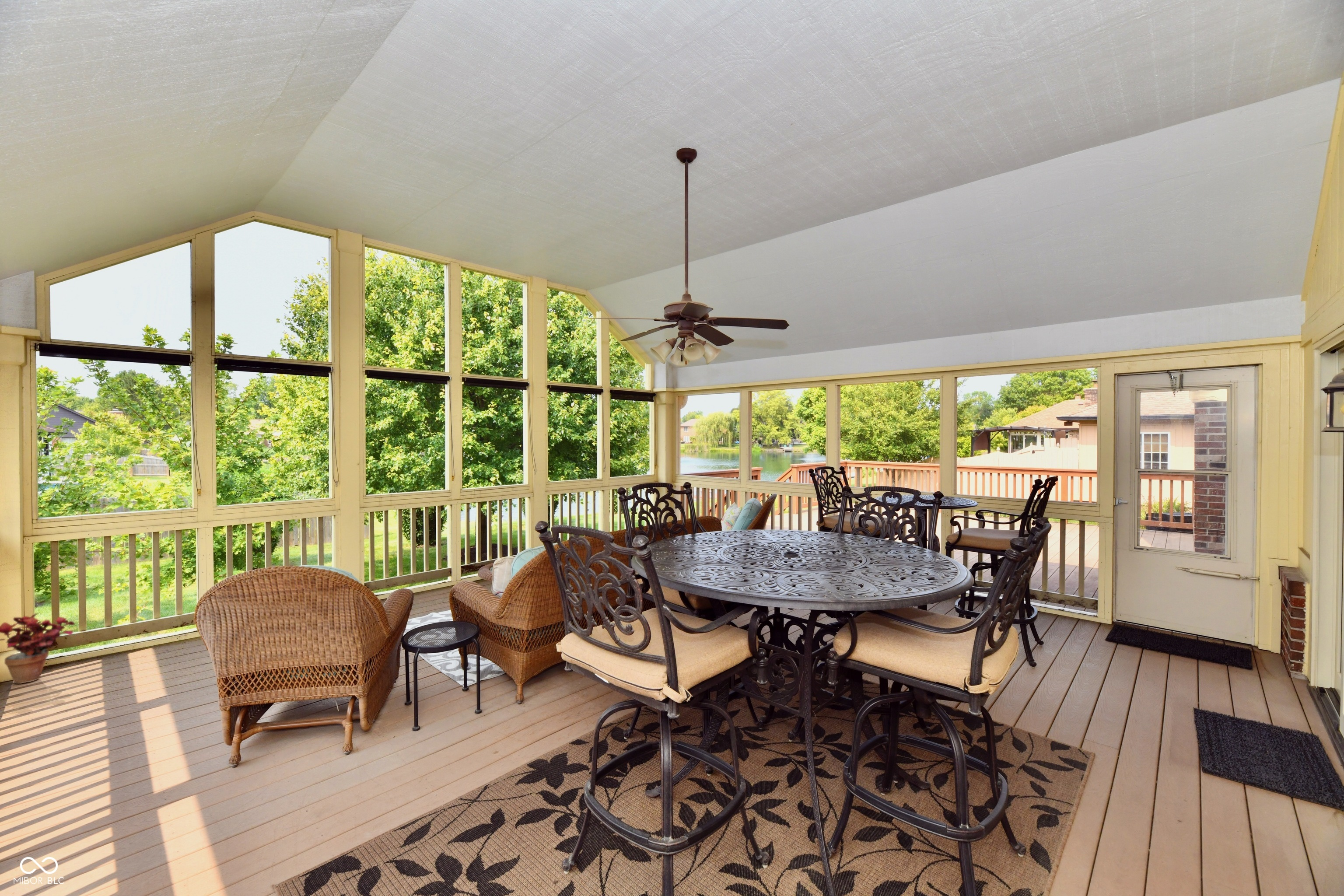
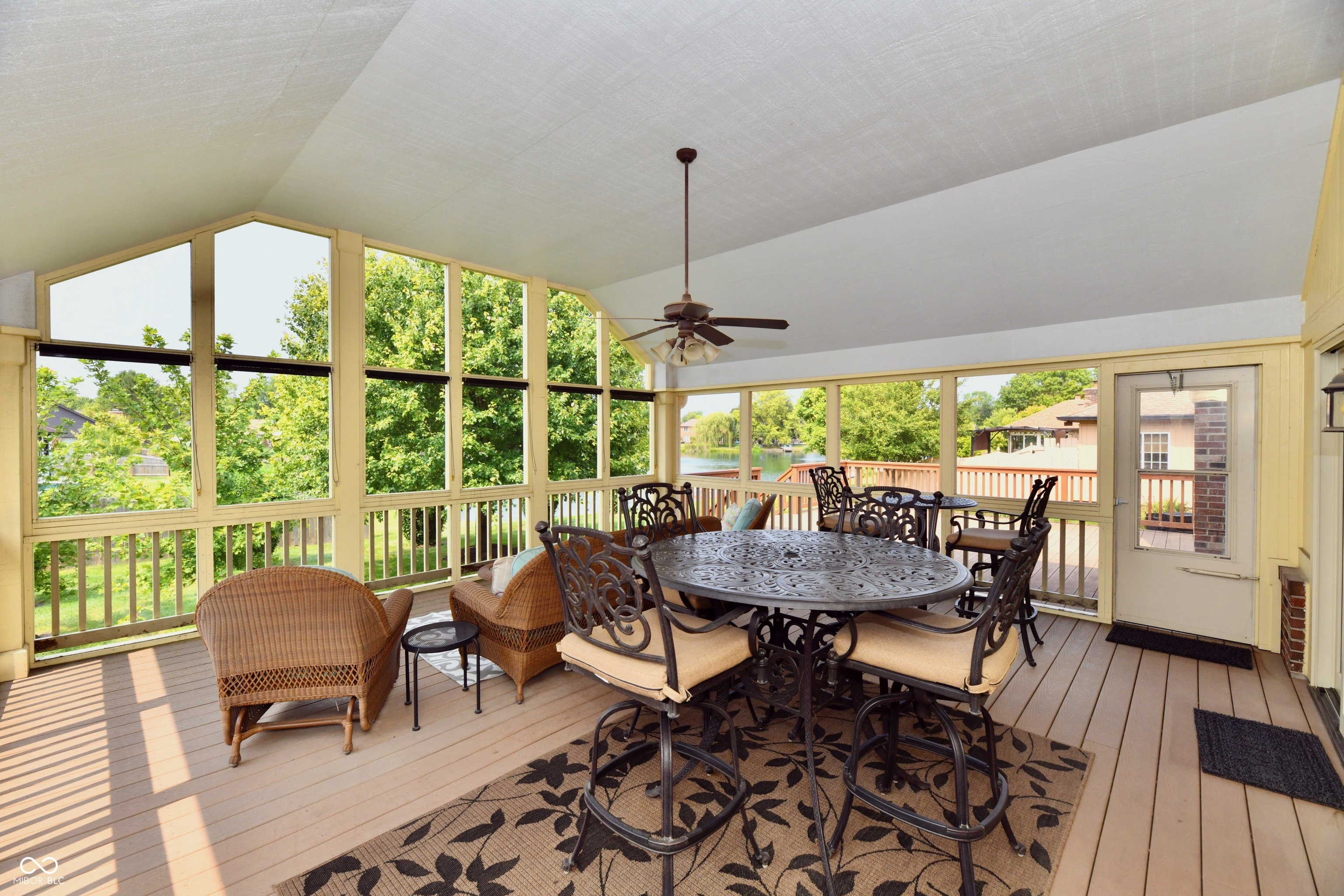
- potted plant [0,613,76,684]
